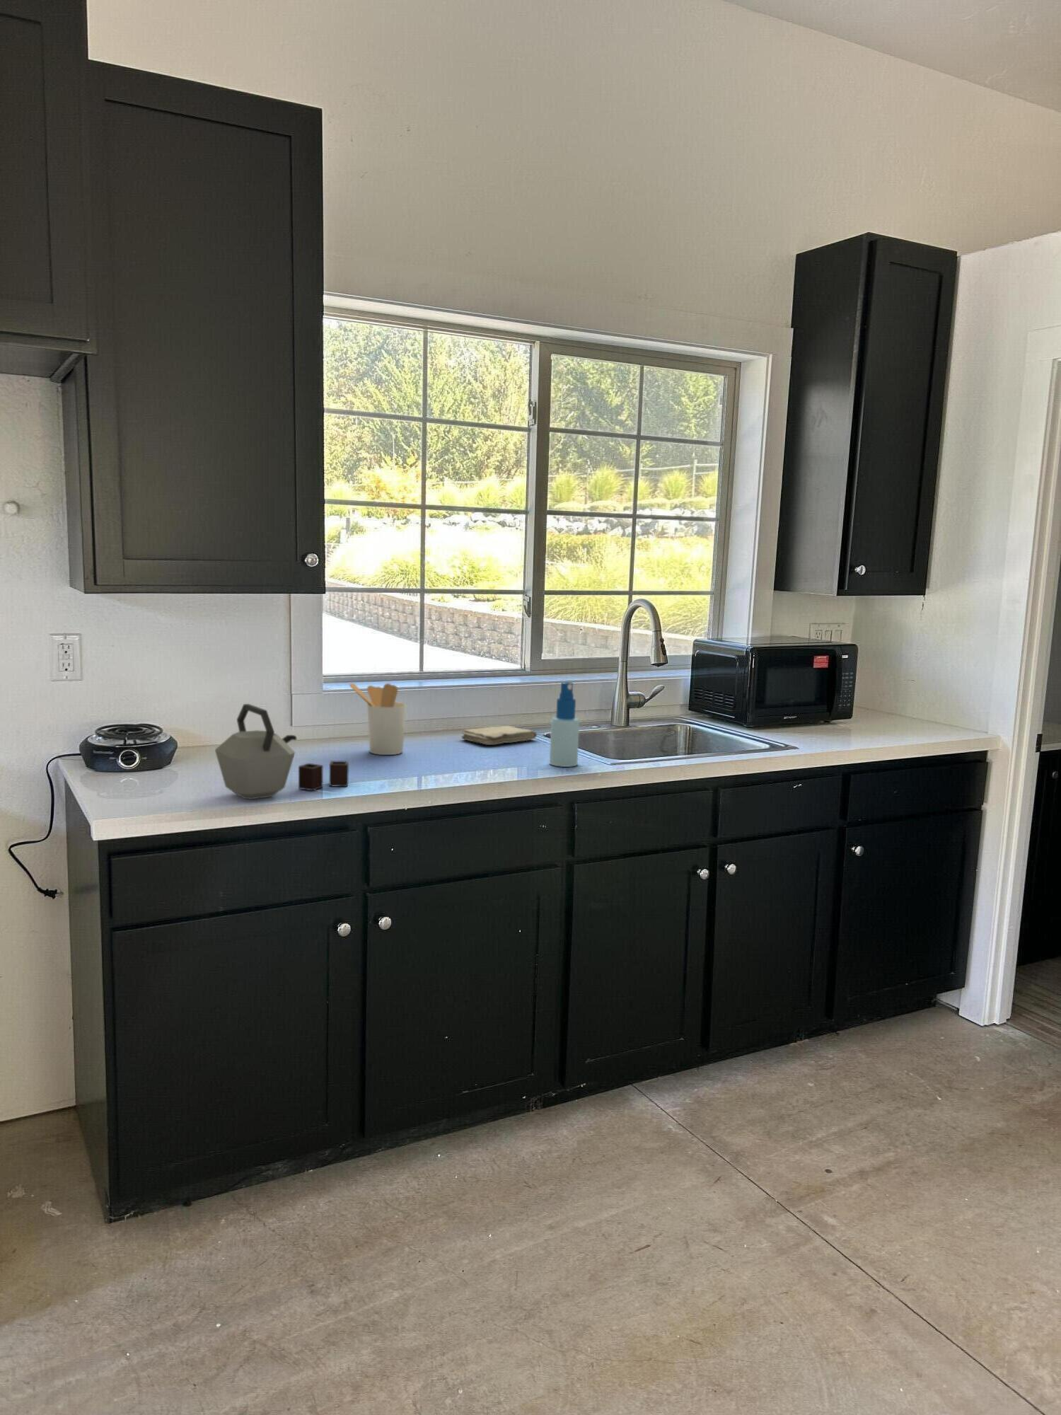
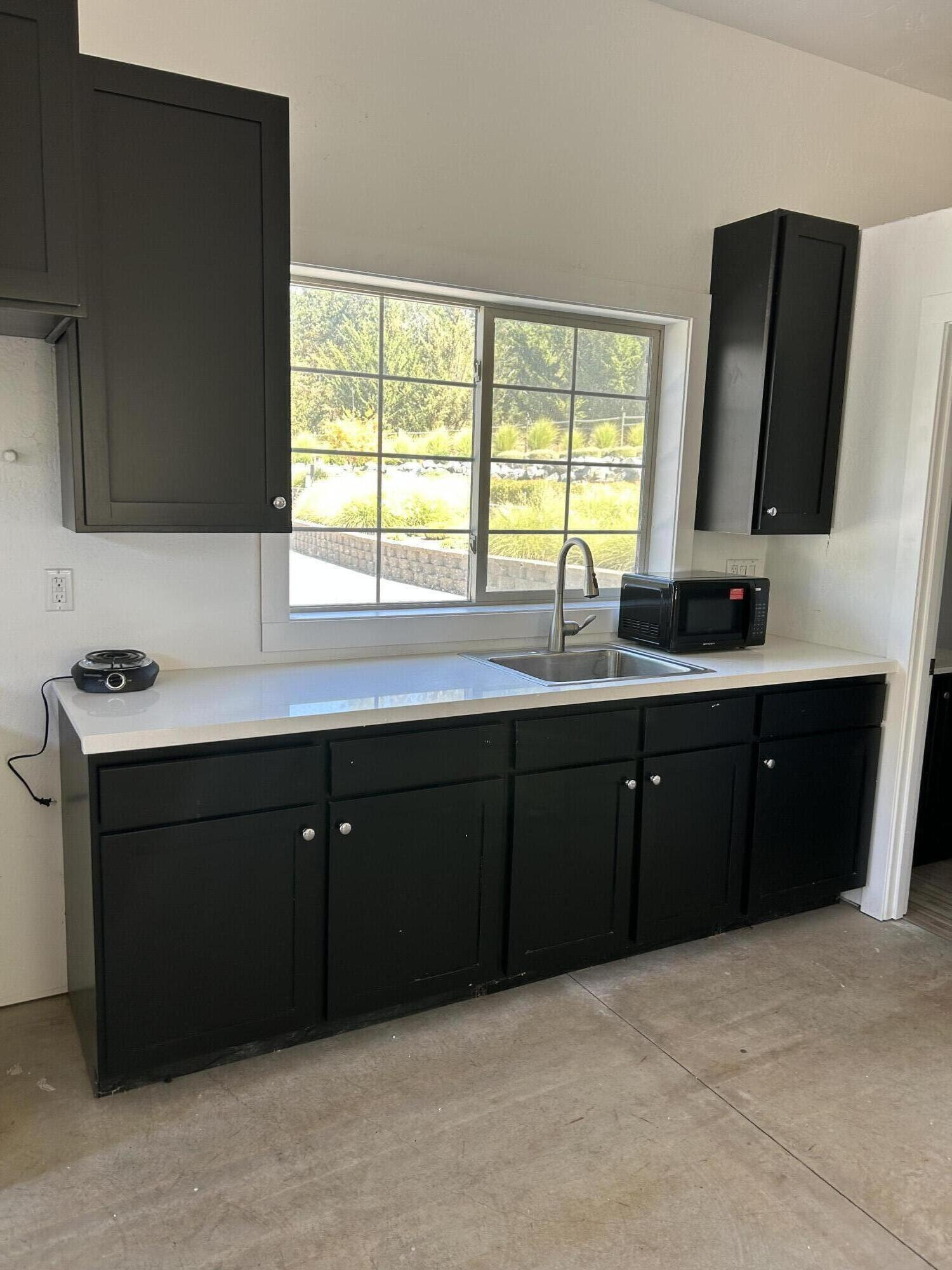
- washcloth [461,725,537,745]
- utensil holder [349,682,408,755]
- spray bottle [549,682,580,768]
- kettle [214,703,350,800]
